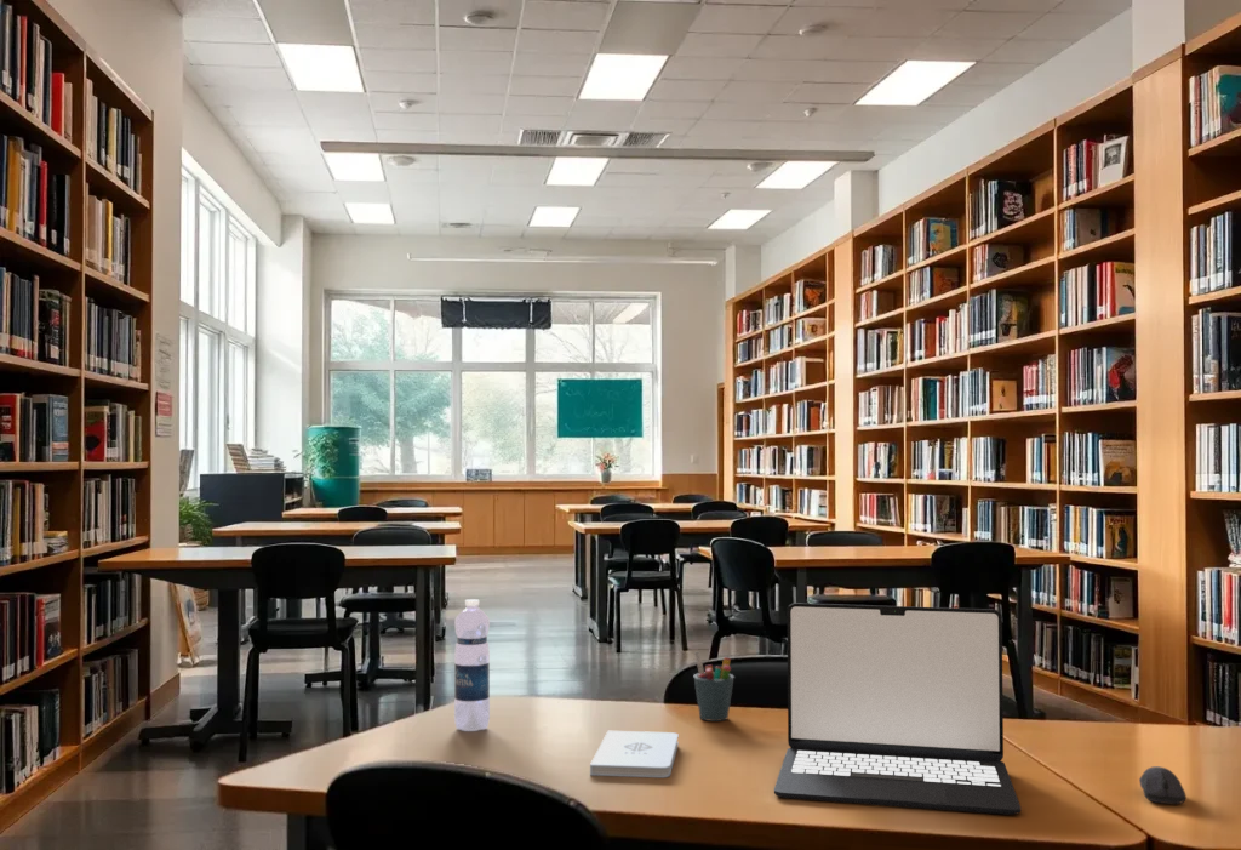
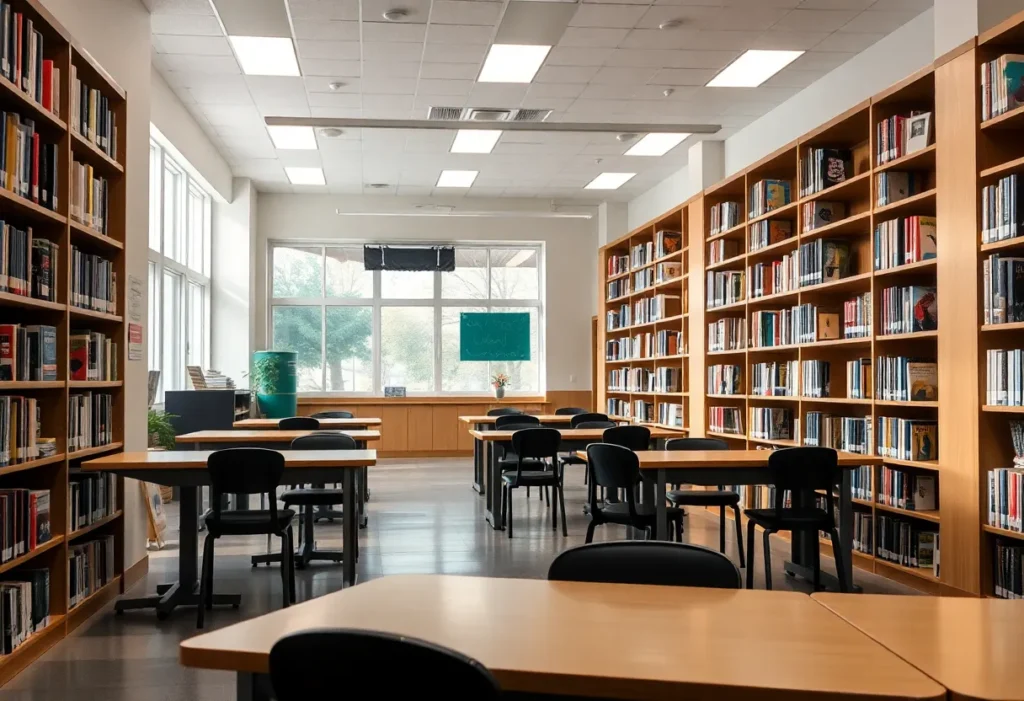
- water bottle [453,598,491,732]
- computer mouse [1138,765,1188,805]
- laptop [773,601,1022,816]
- notepad [589,730,680,778]
- pen holder [693,650,736,723]
